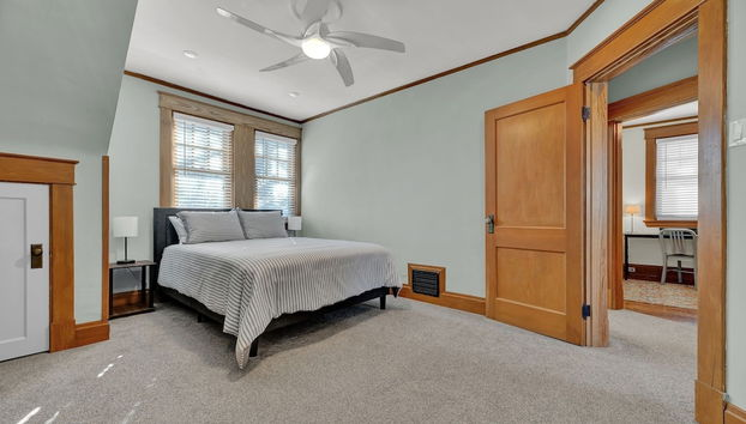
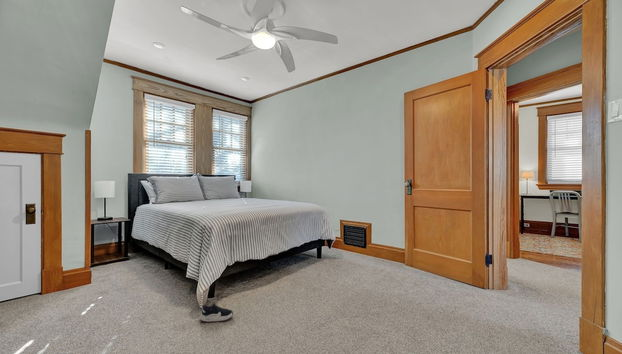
+ shoe [199,302,234,323]
